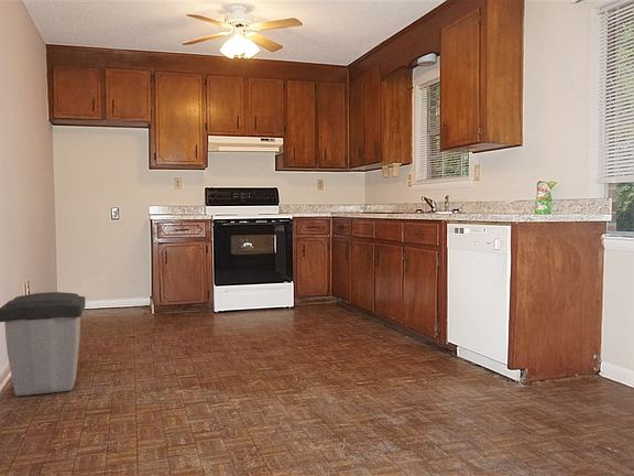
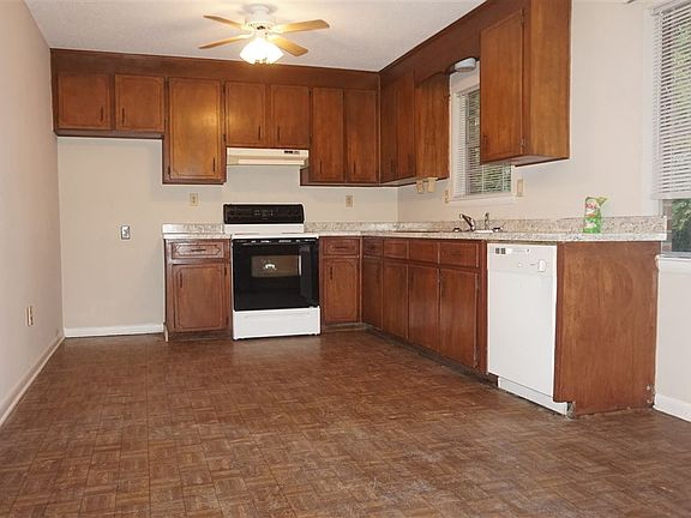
- trash can [0,291,86,397]
